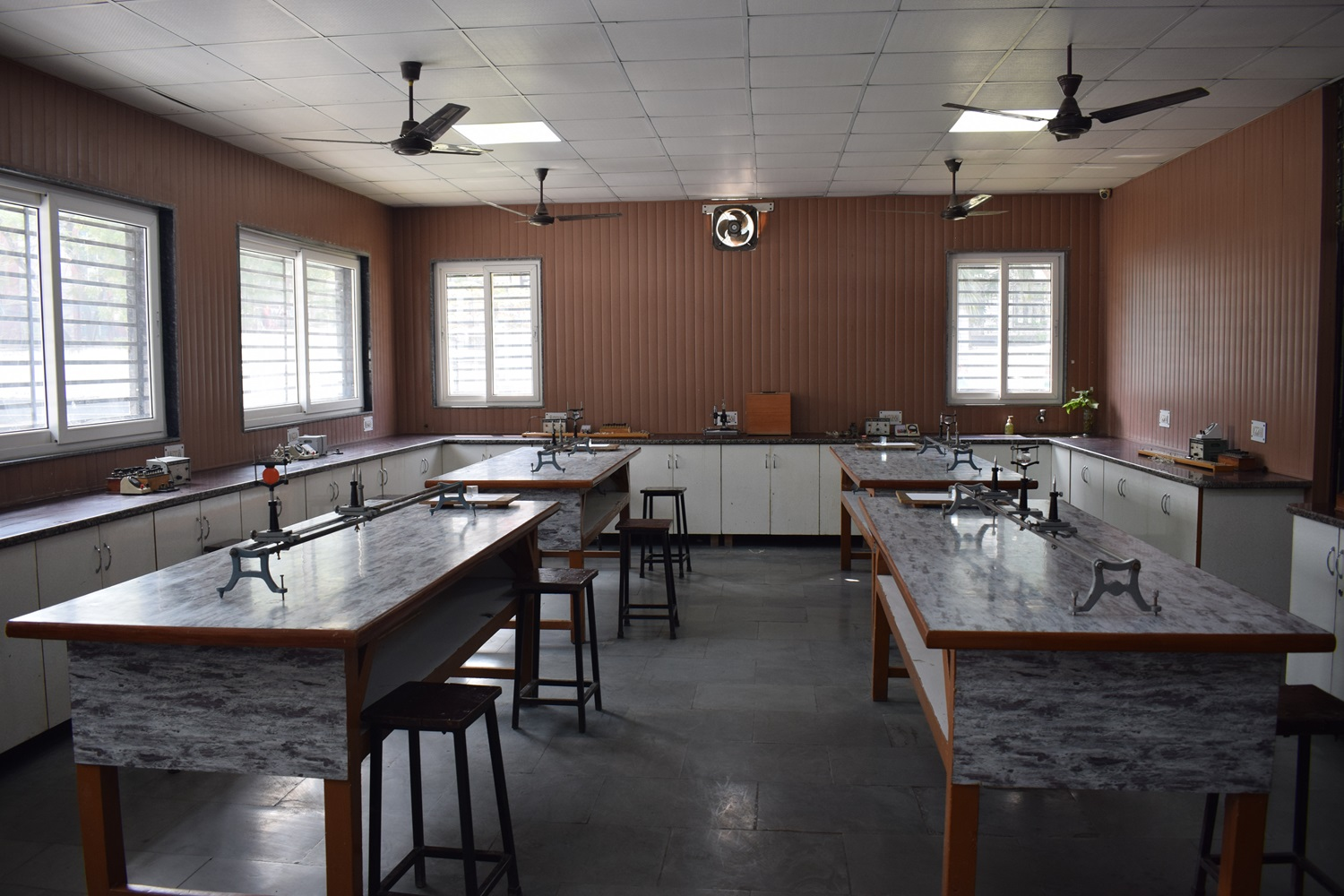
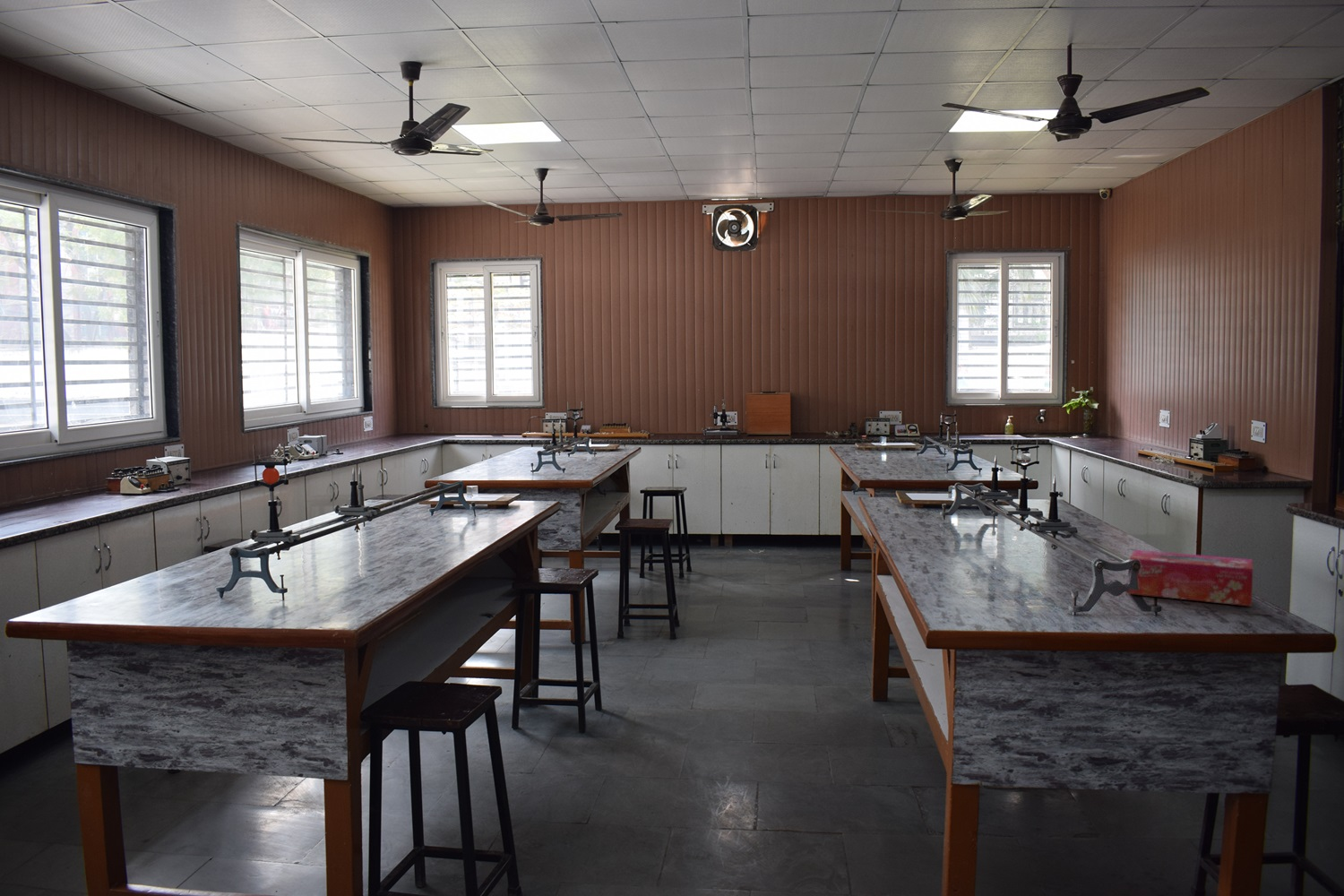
+ tissue box [1128,549,1254,607]
